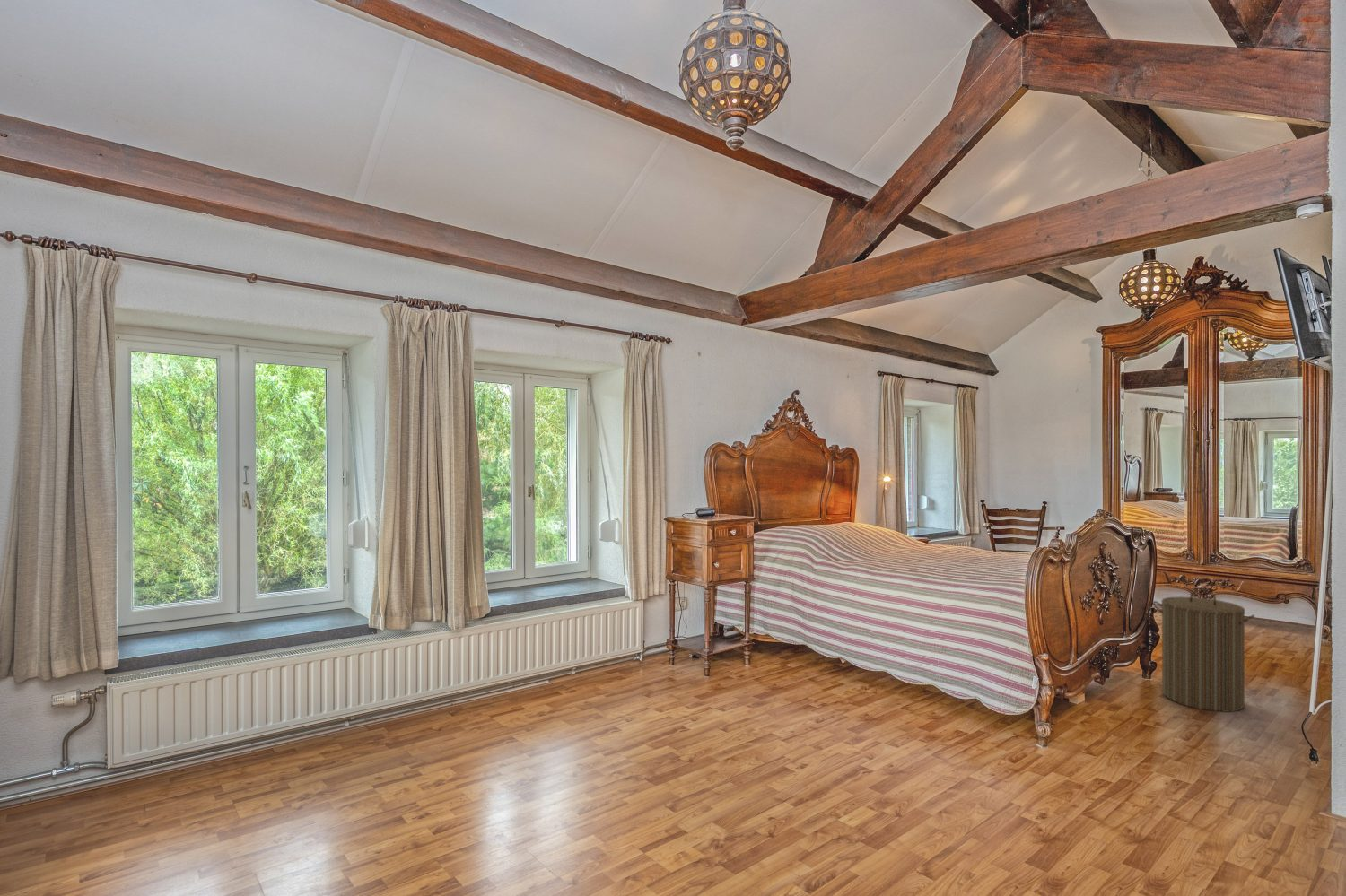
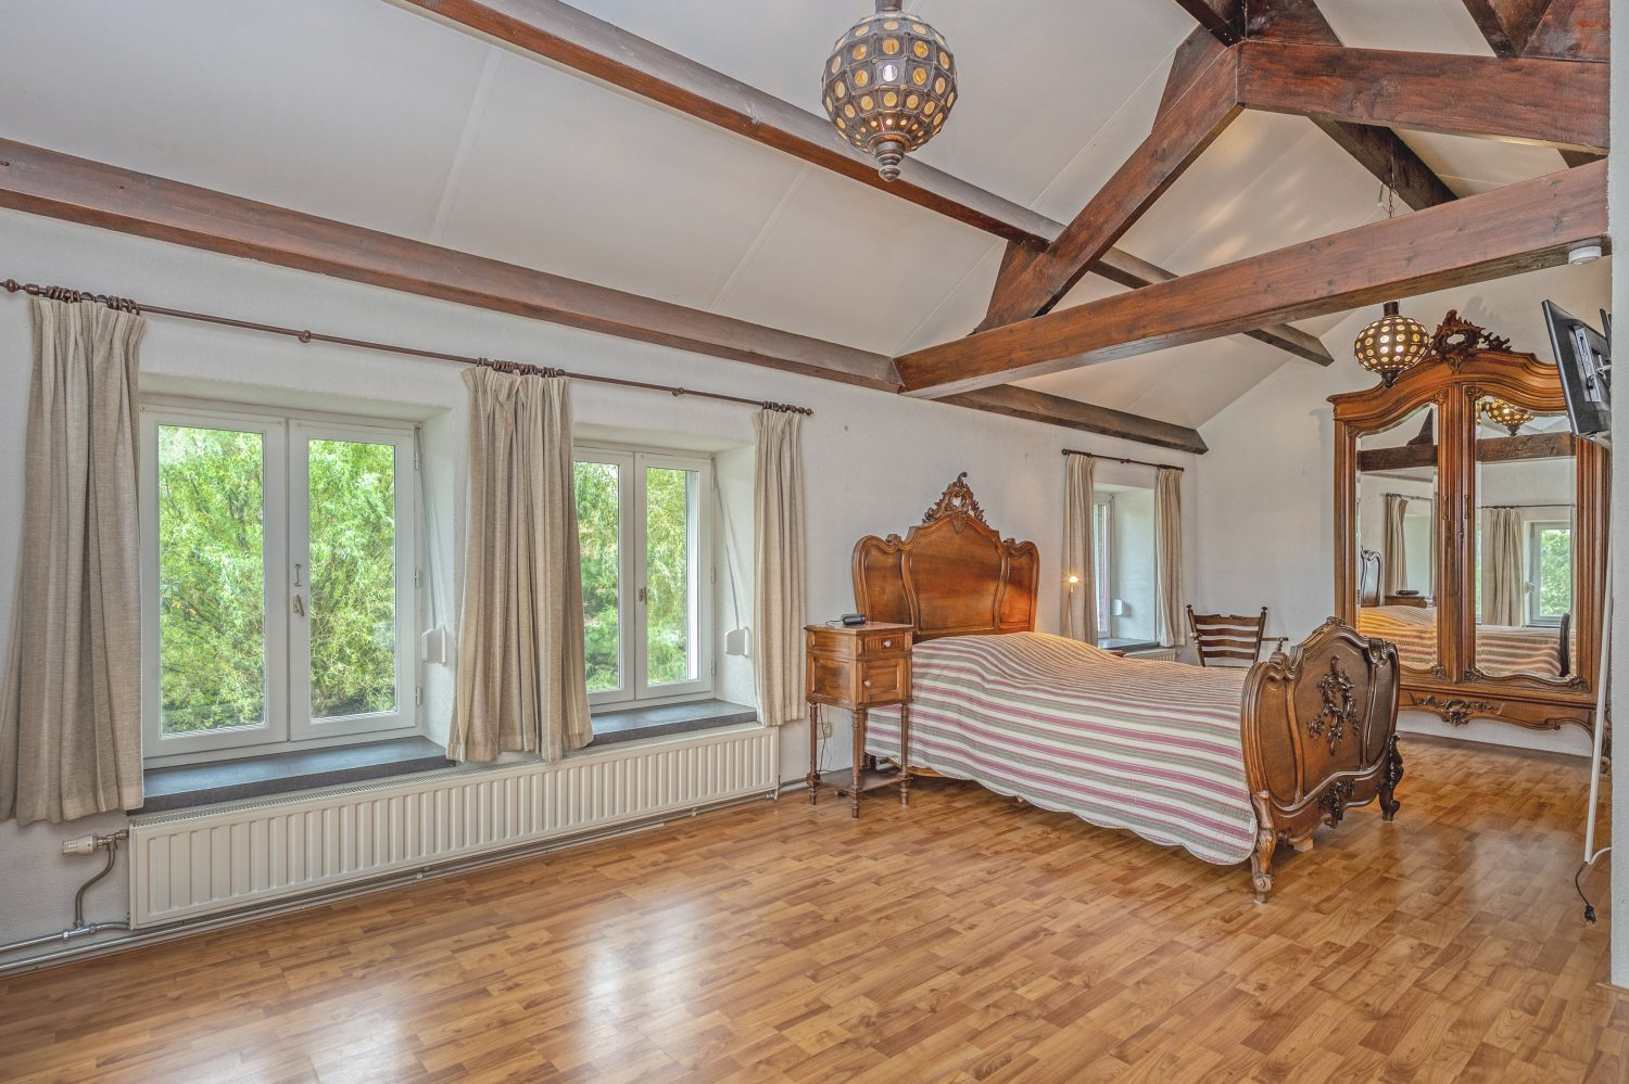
- laundry hamper [1151,587,1255,713]
